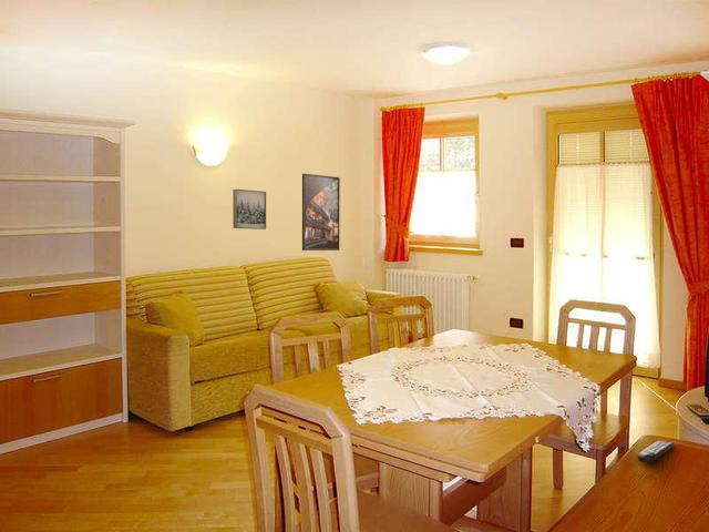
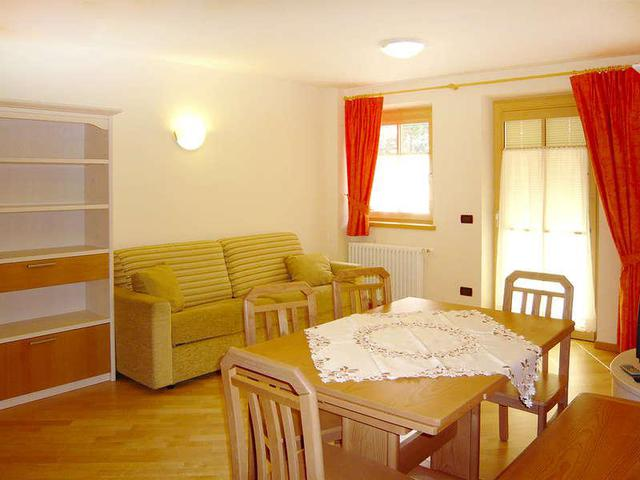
- wall art [232,188,267,231]
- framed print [301,173,341,252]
- remote control [637,439,676,464]
